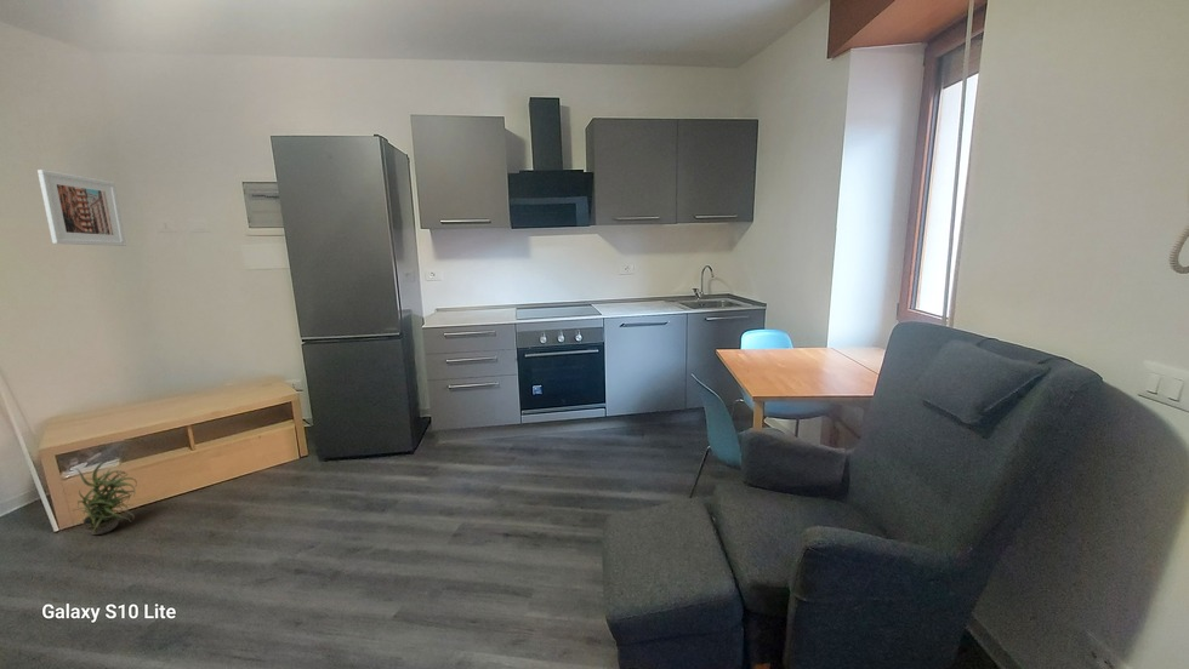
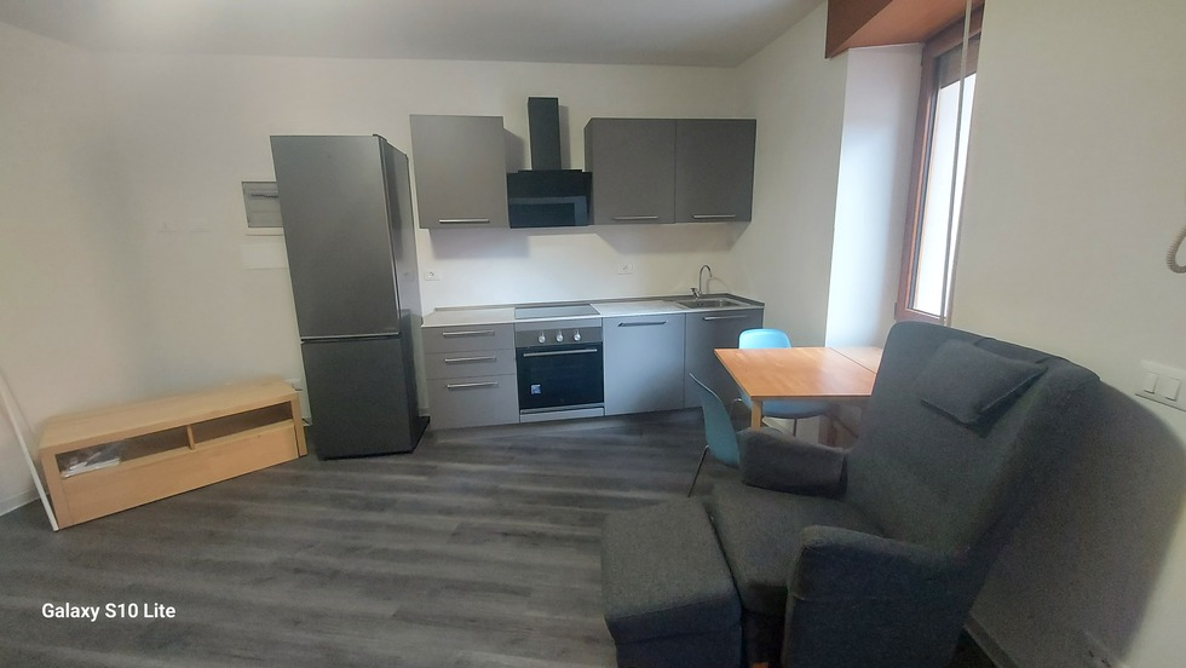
- potted plant [68,458,138,536]
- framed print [36,168,127,247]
